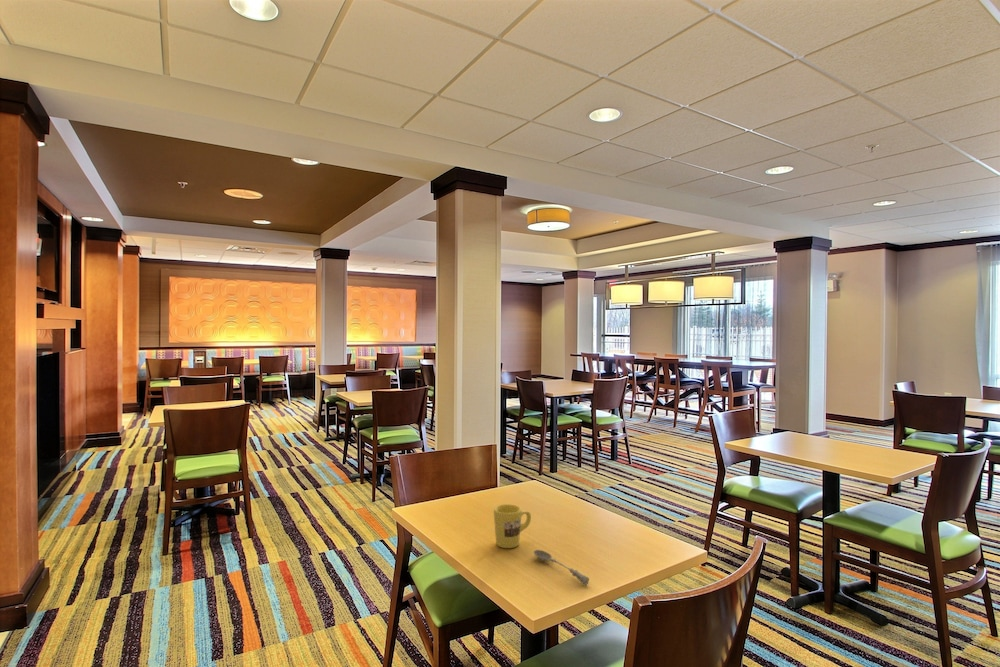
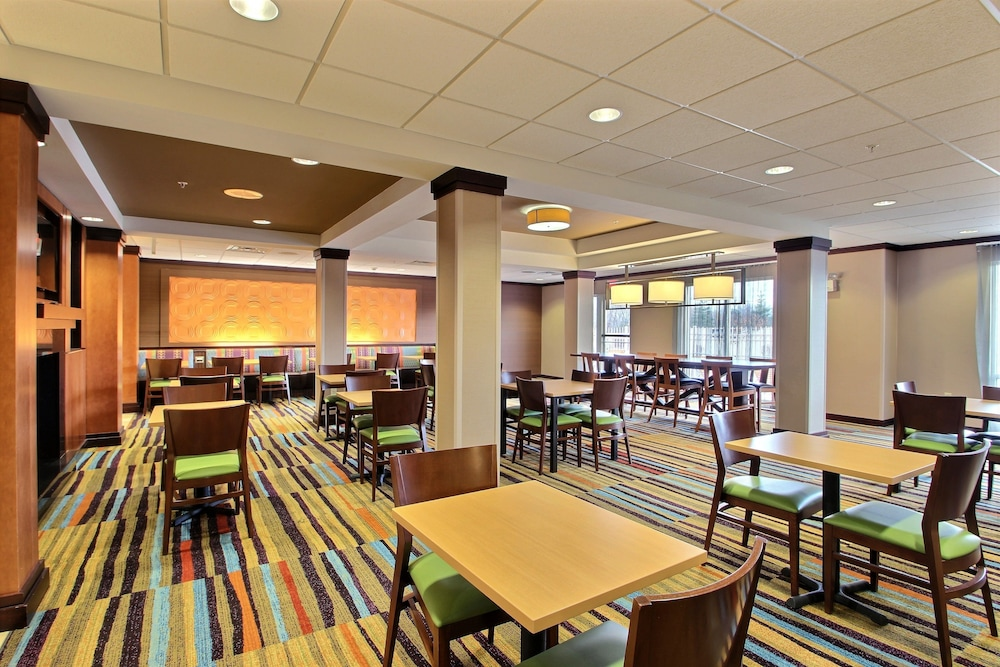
- soupspoon [533,549,590,586]
- mug [493,503,532,549]
